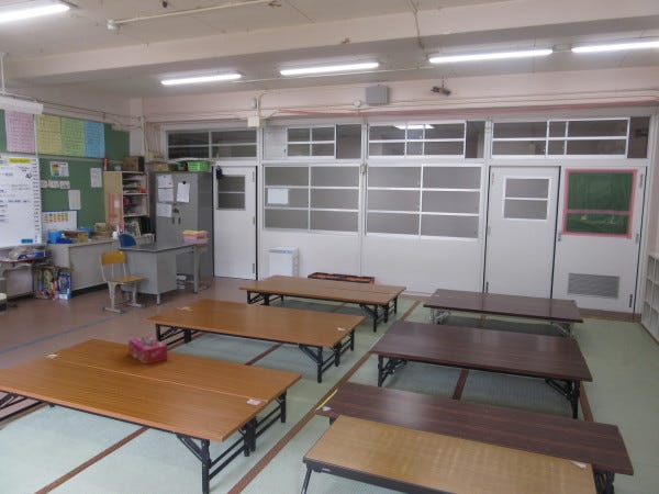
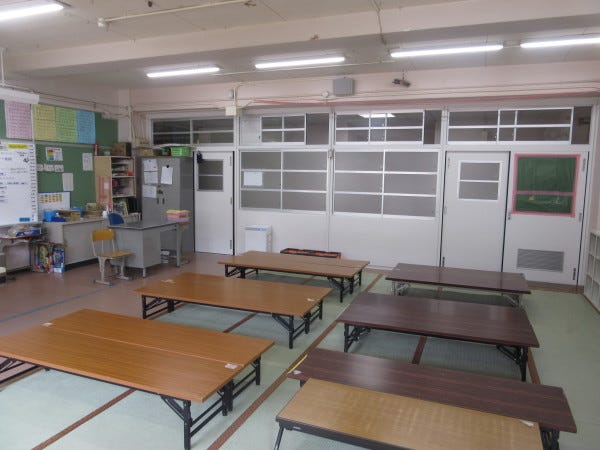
- tissue box [127,336,168,366]
